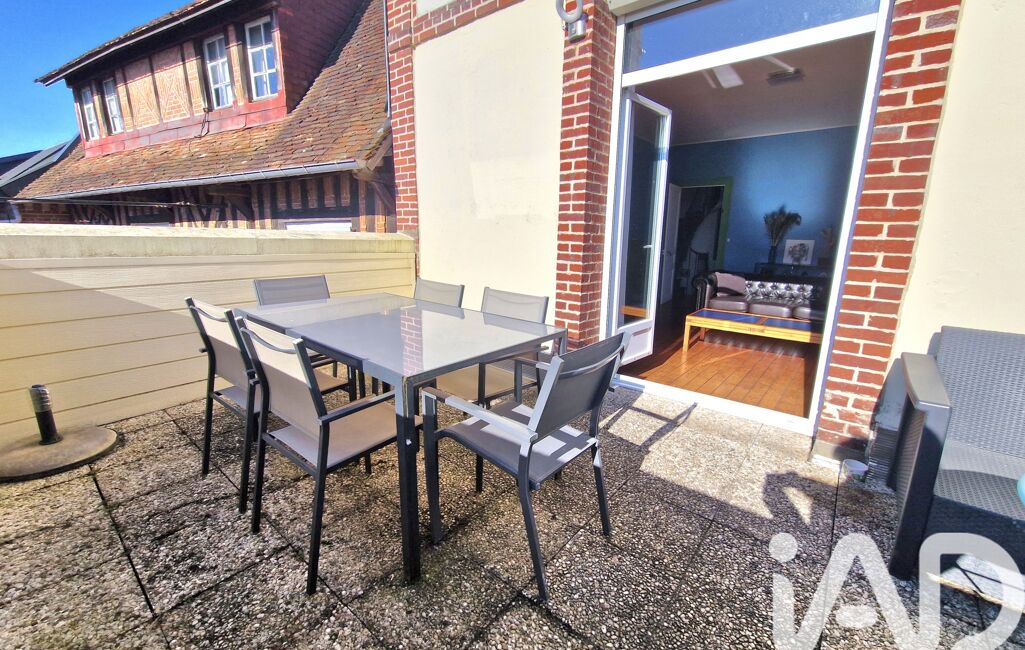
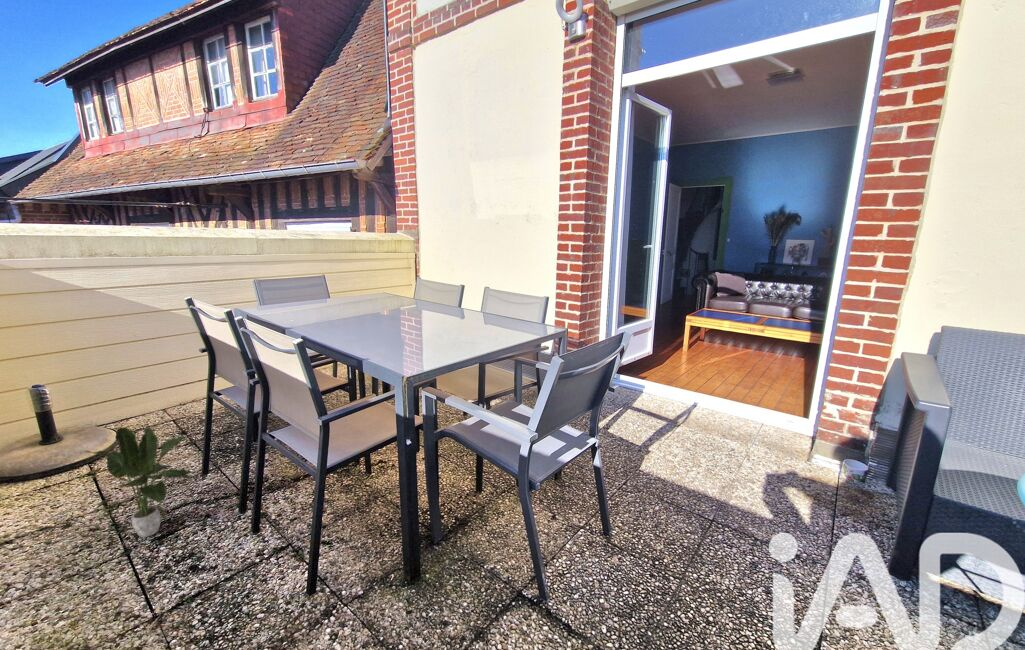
+ potted plant [84,426,194,538]
